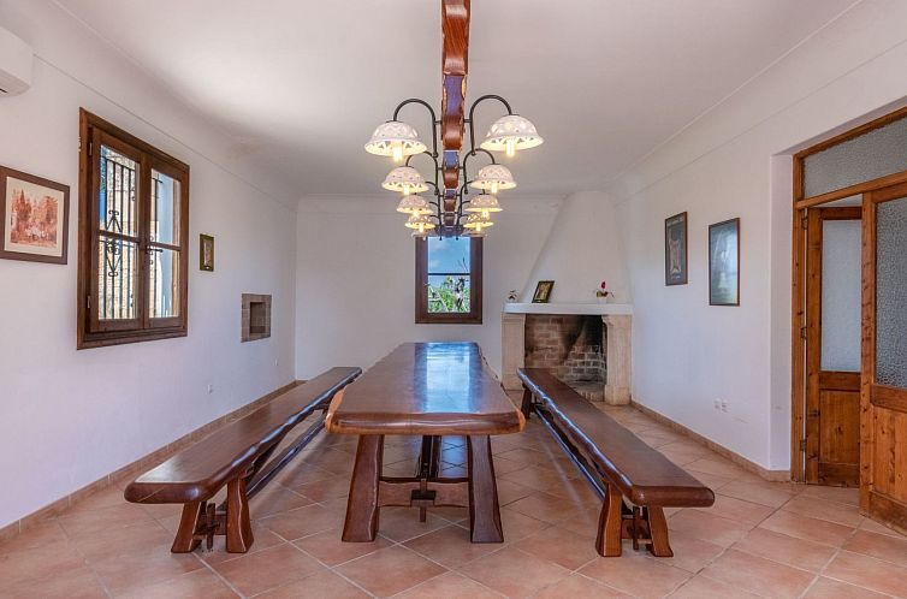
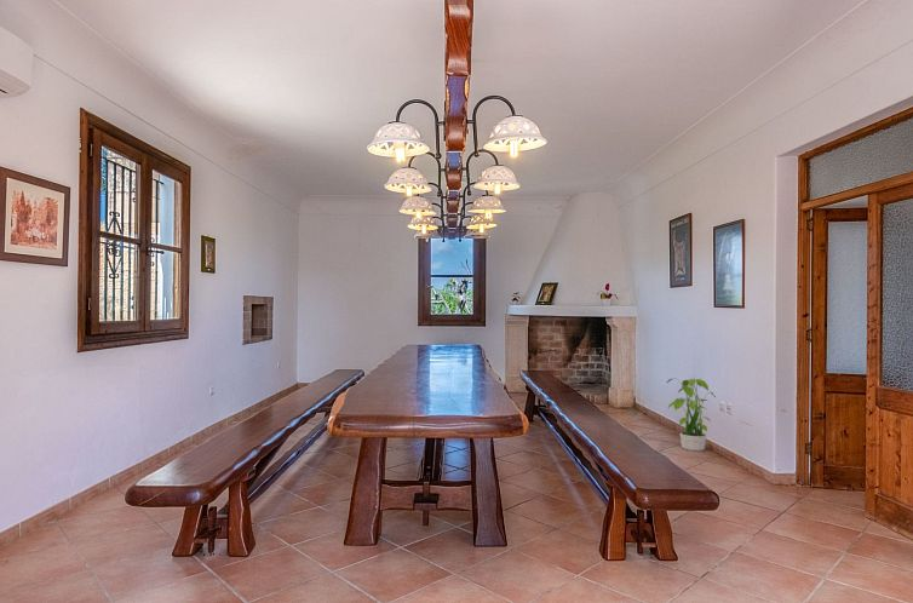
+ potted plant [665,375,716,452]
